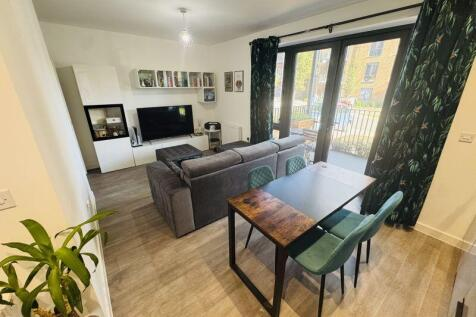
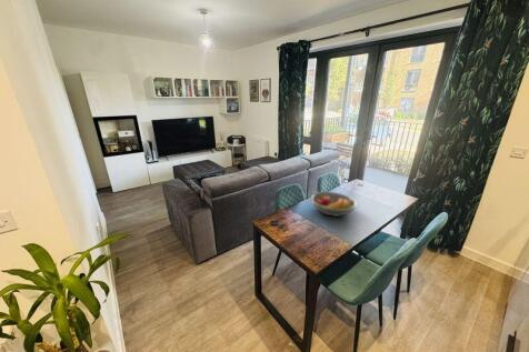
+ fruit bowl [309,191,358,218]
